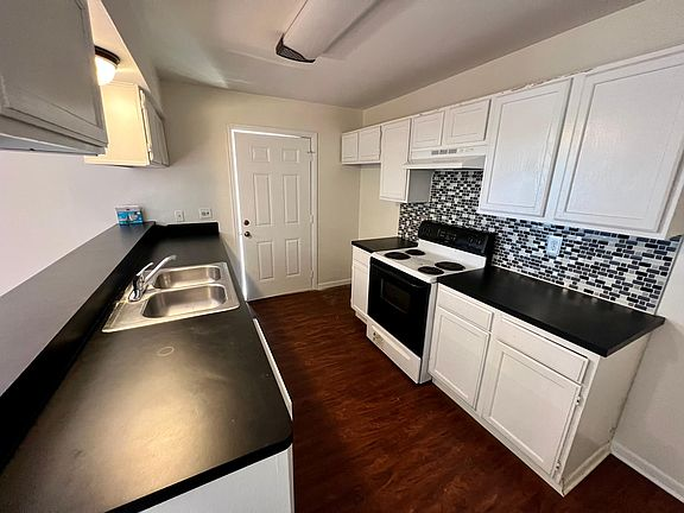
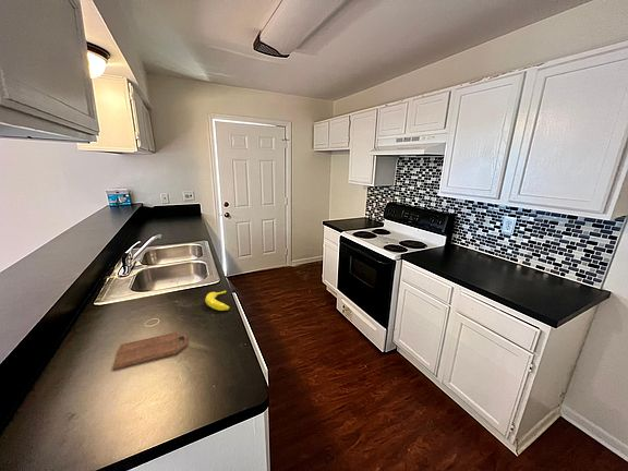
+ banana [204,290,230,312]
+ cutting board [112,331,189,371]
